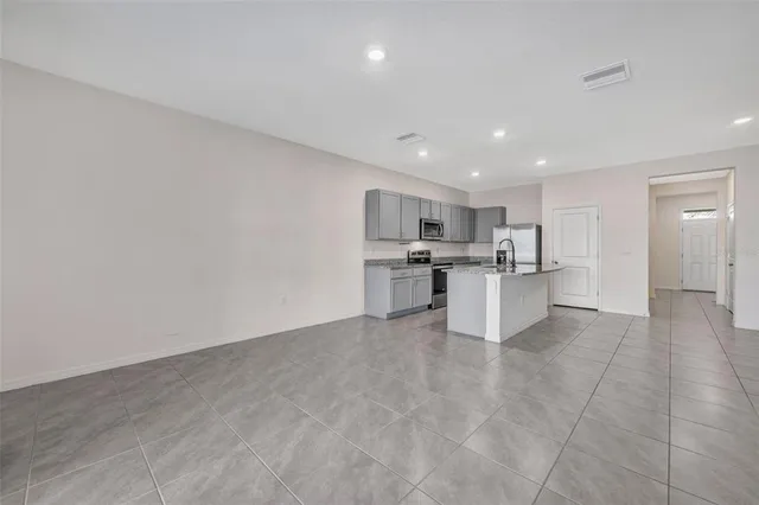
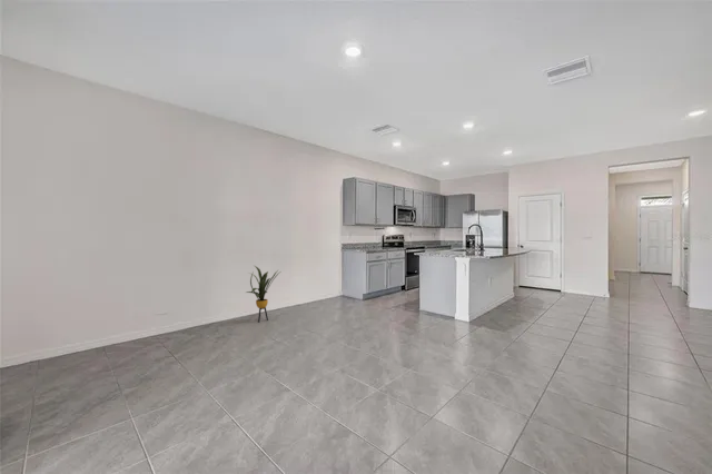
+ house plant [245,265,280,323]
